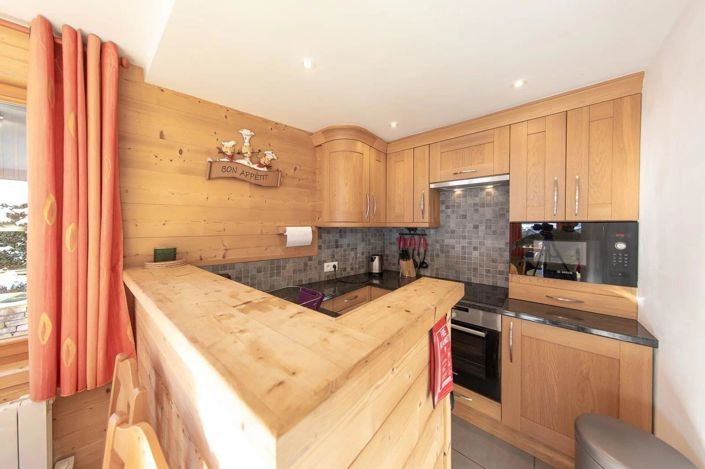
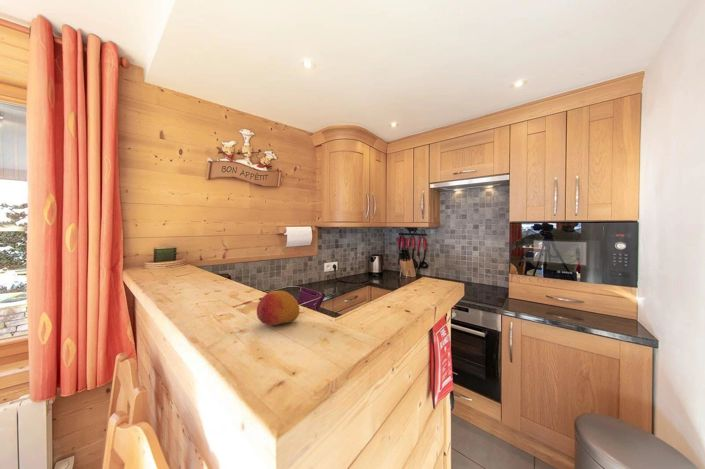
+ fruit [256,290,301,326]
